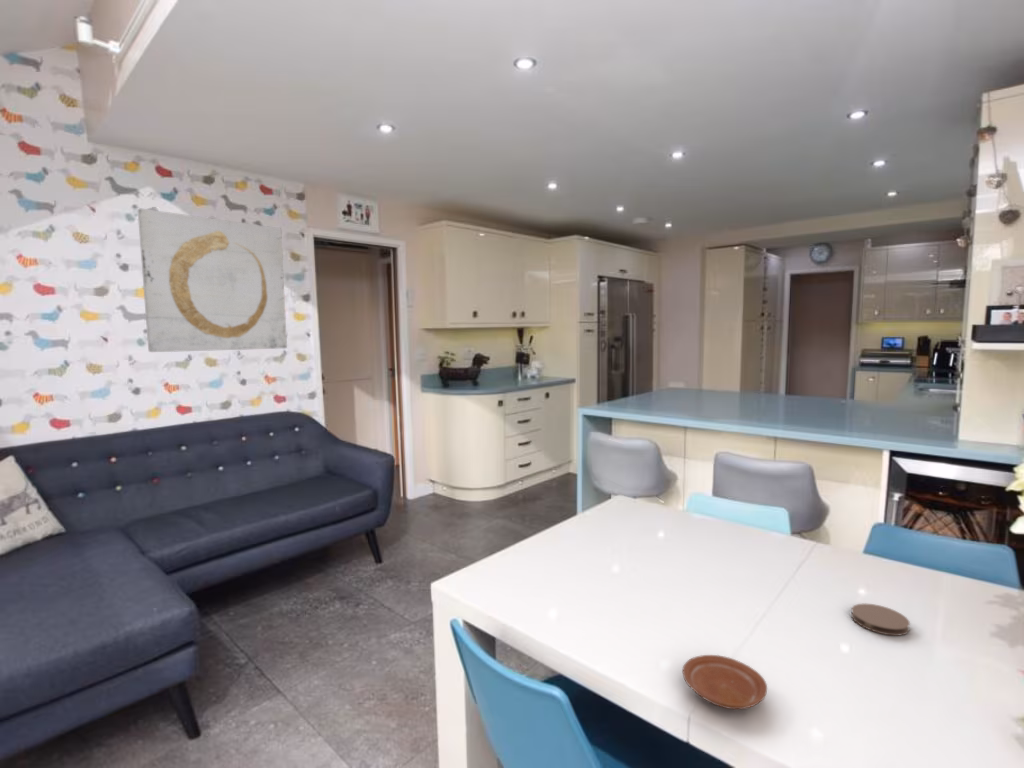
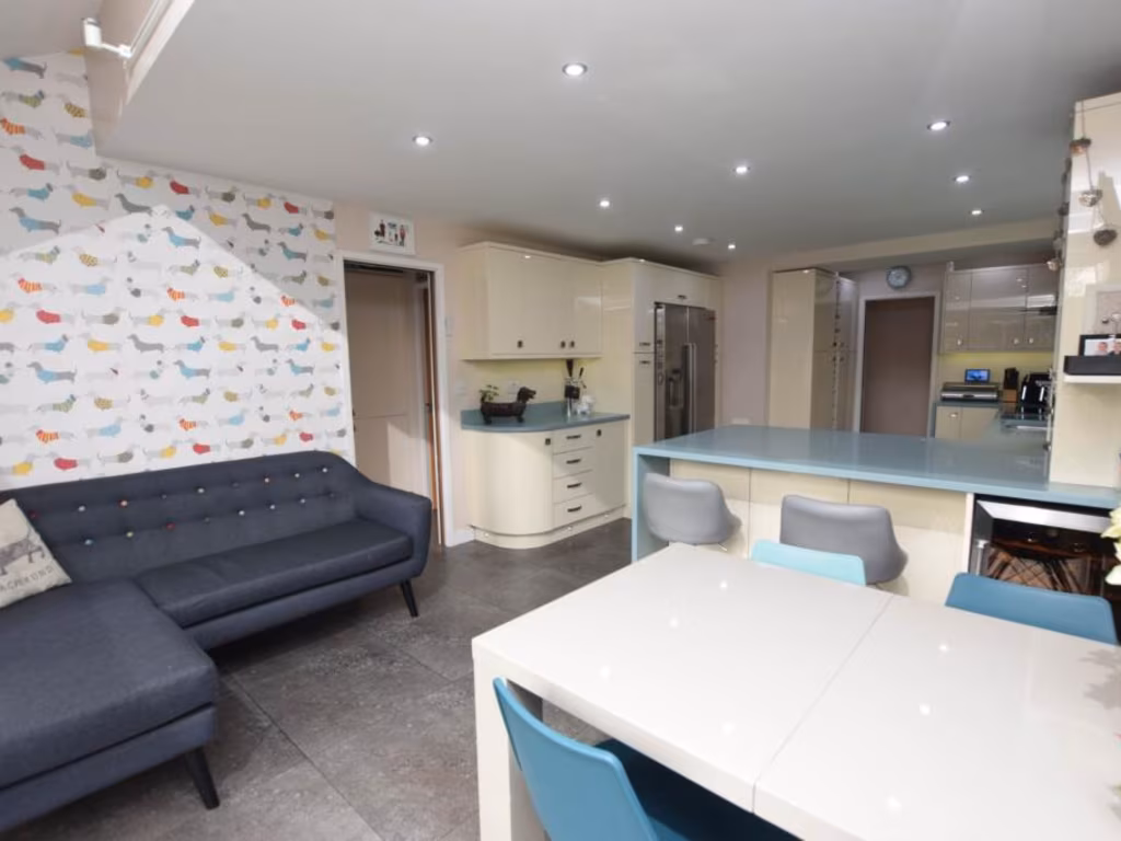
- coaster [850,602,911,637]
- plate [681,654,768,710]
- wall art [137,208,288,353]
